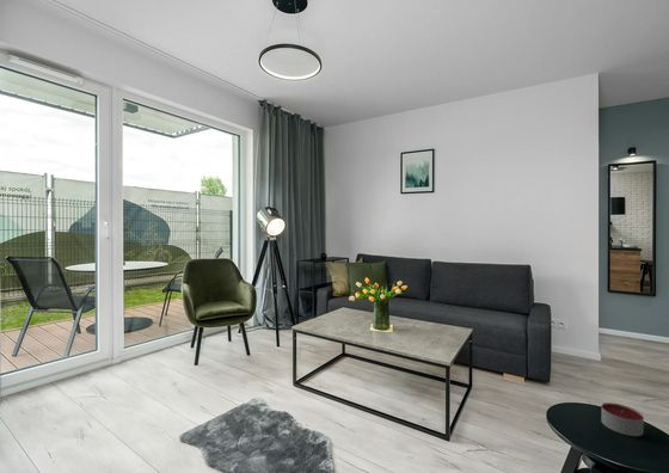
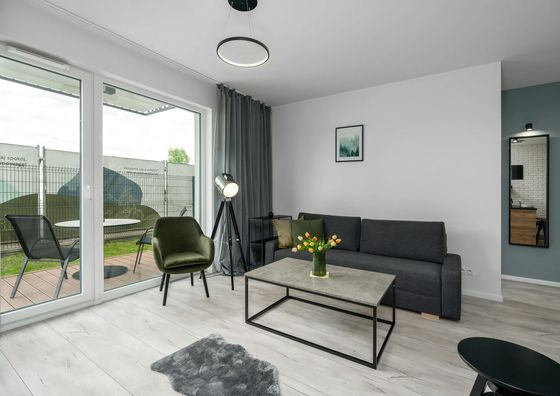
- candle [601,401,645,437]
